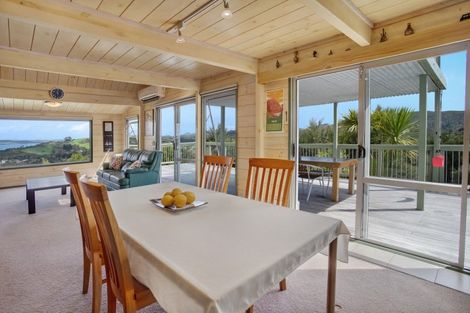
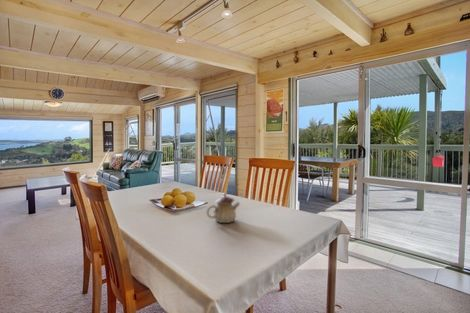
+ teapot [206,192,241,224]
